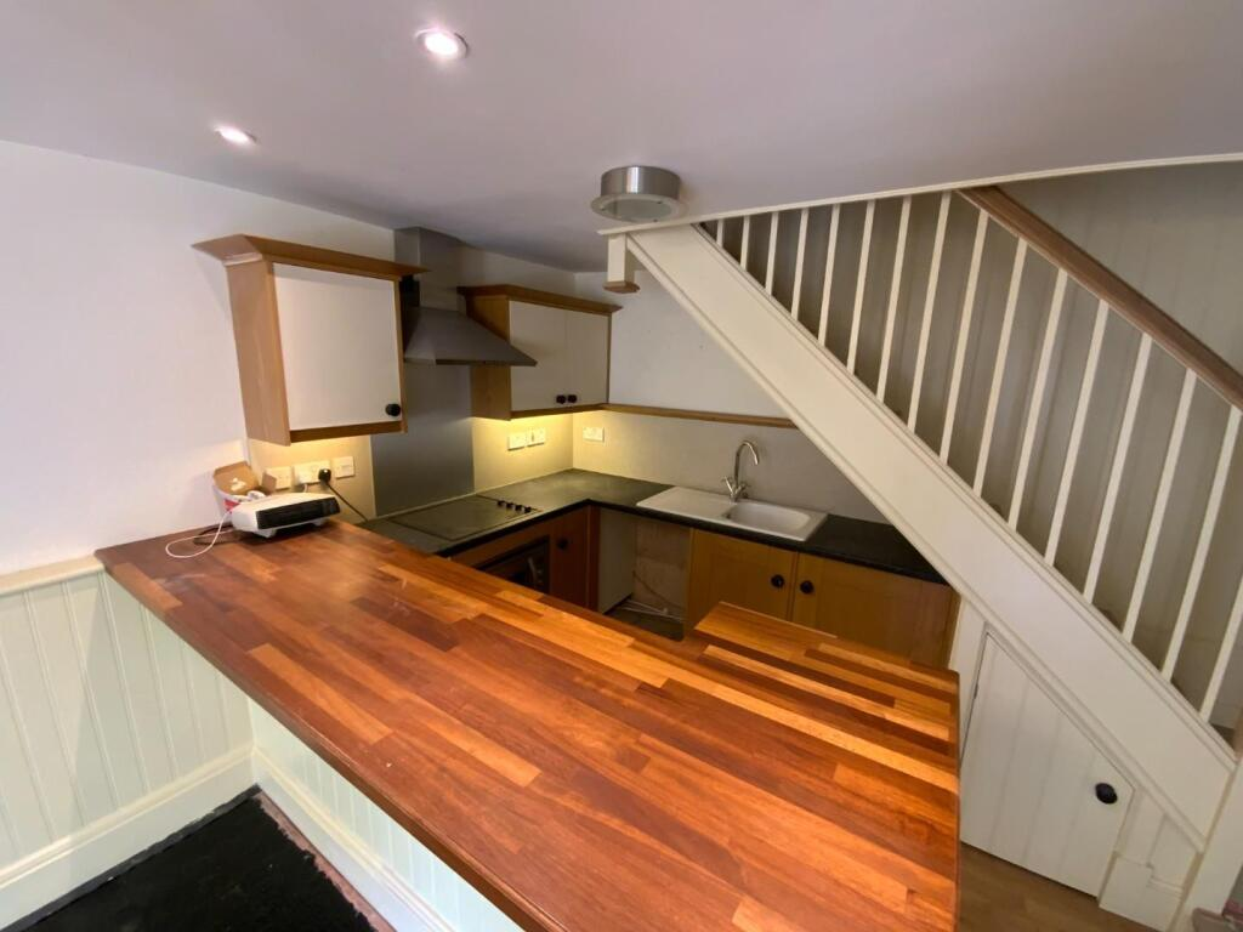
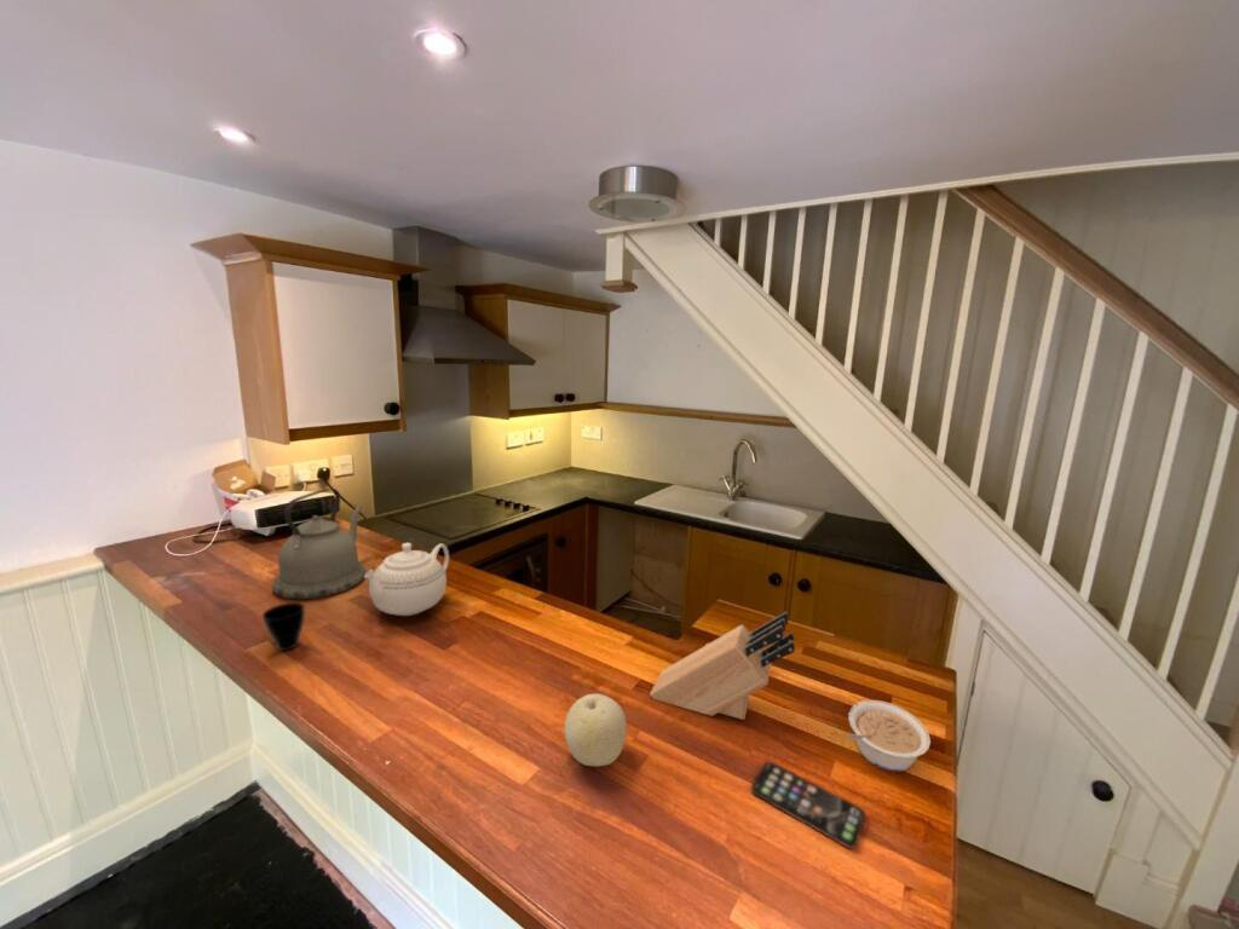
+ knife block [649,611,796,721]
+ cup [261,601,306,652]
+ smartphone [750,761,866,850]
+ kettle [272,487,368,600]
+ legume [846,699,932,773]
+ teapot [364,542,450,617]
+ fruit [563,693,628,767]
